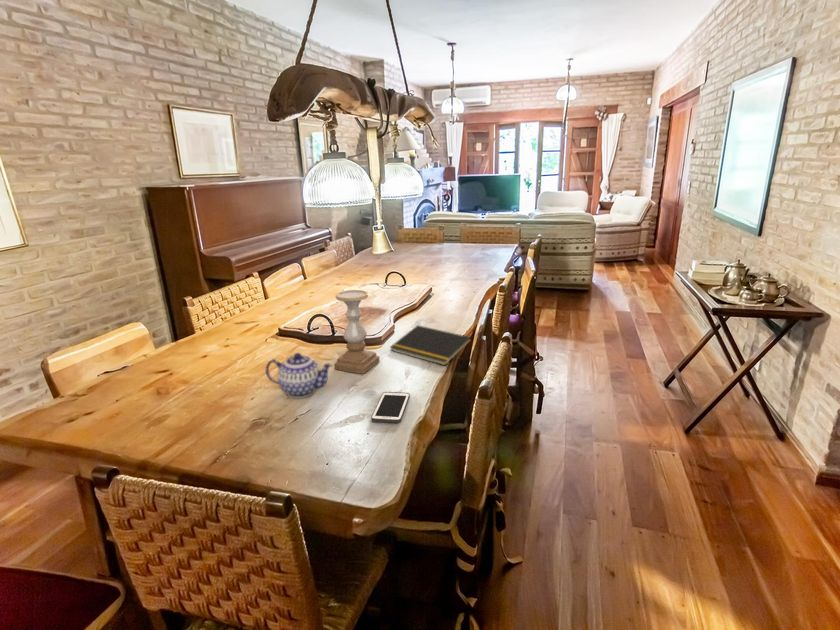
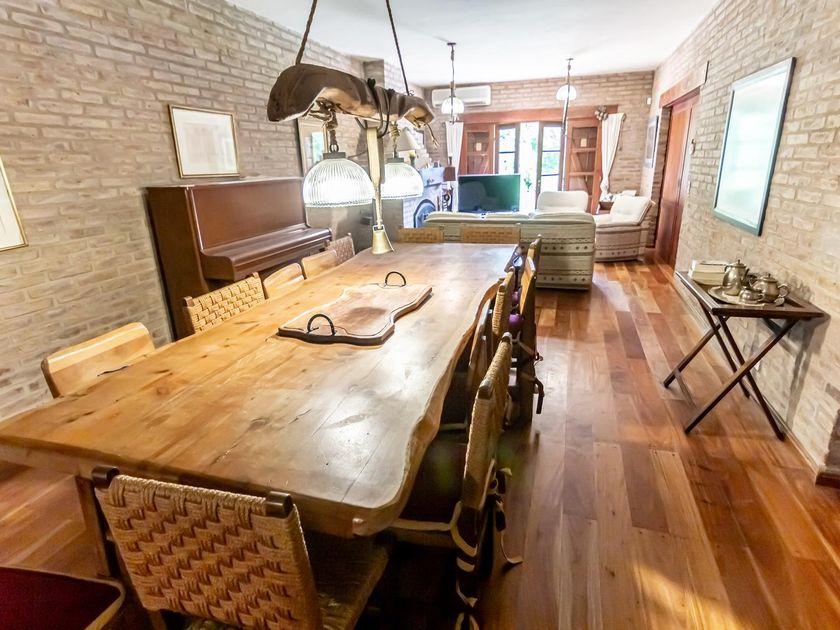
- notepad [389,324,472,366]
- teapot [265,352,333,399]
- candle holder [333,289,381,375]
- cell phone [370,391,411,424]
